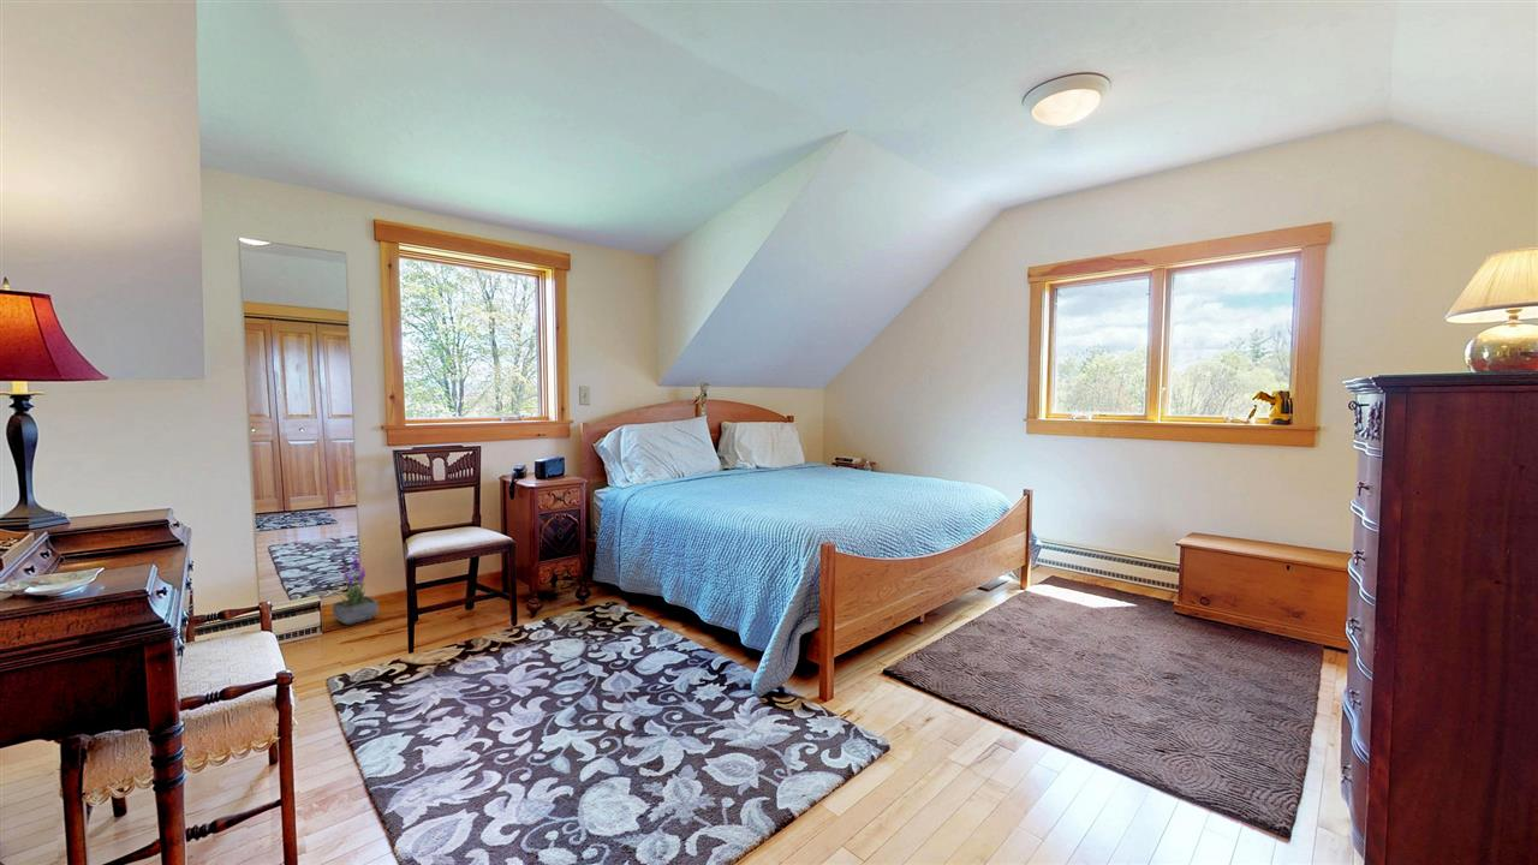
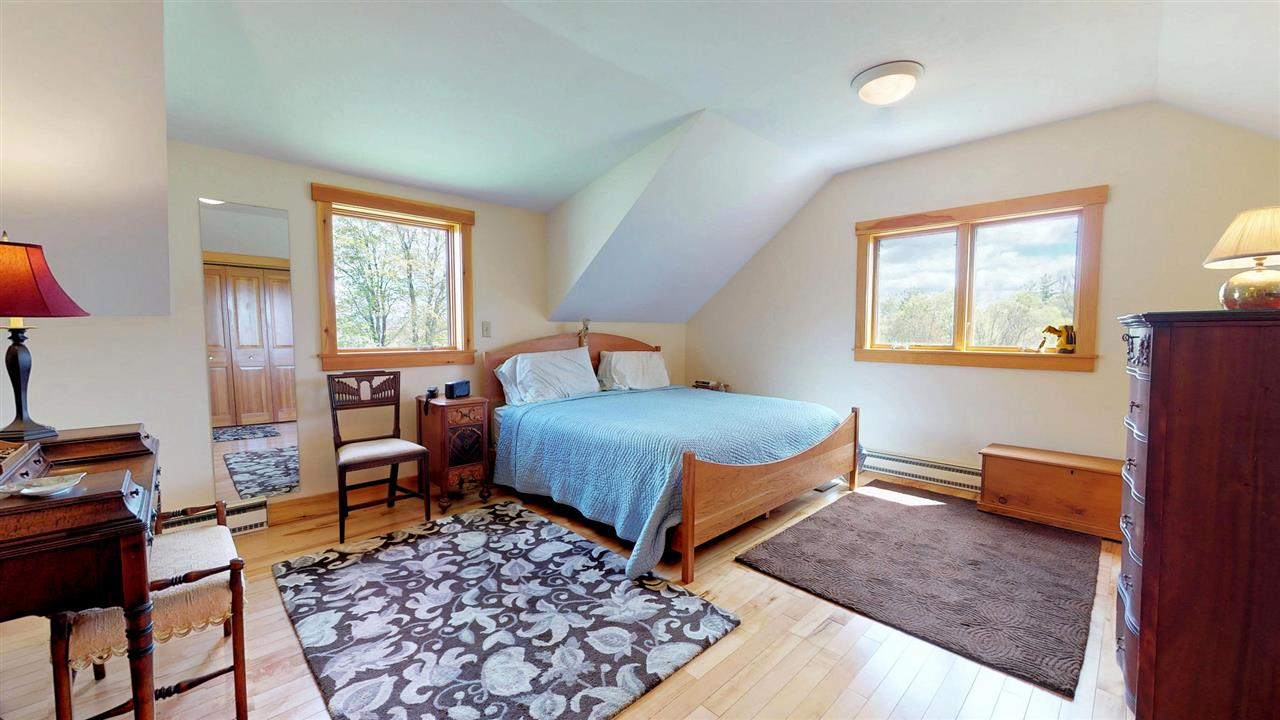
- potted plant [332,551,378,626]
